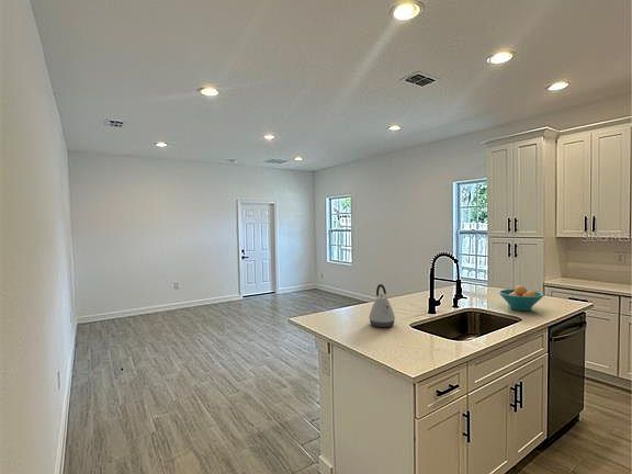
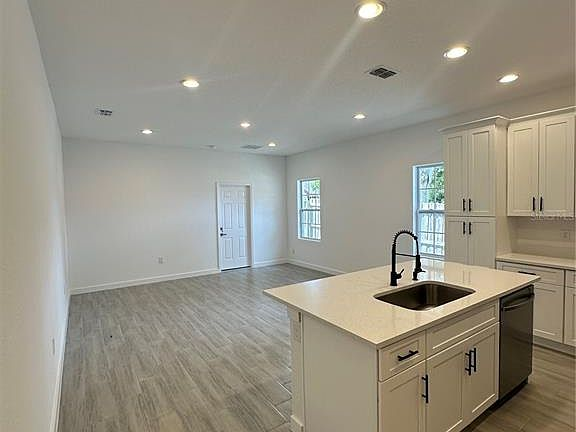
- kettle [368,283,396,328]
- fruit bowl [497,284,545,312]
